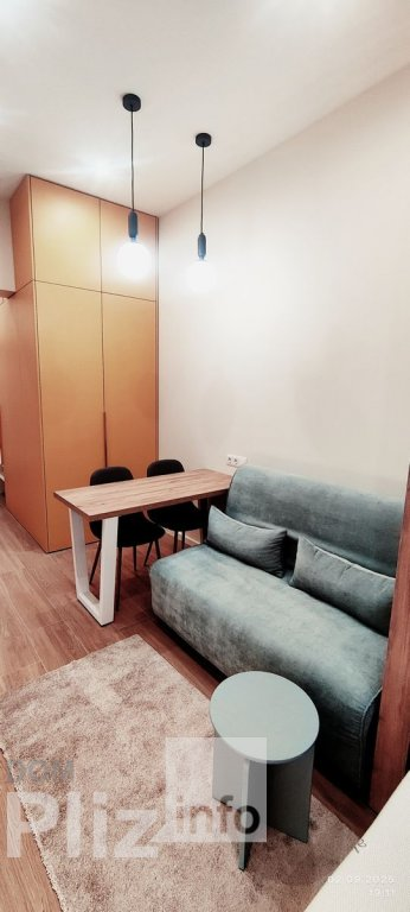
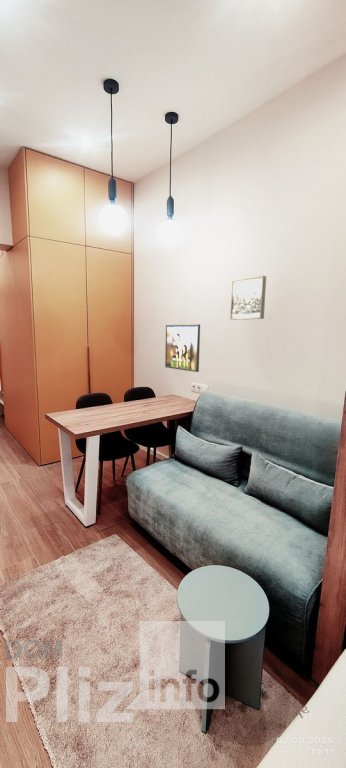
+ wall art [229,275,267,321]
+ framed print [164,323,201,373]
